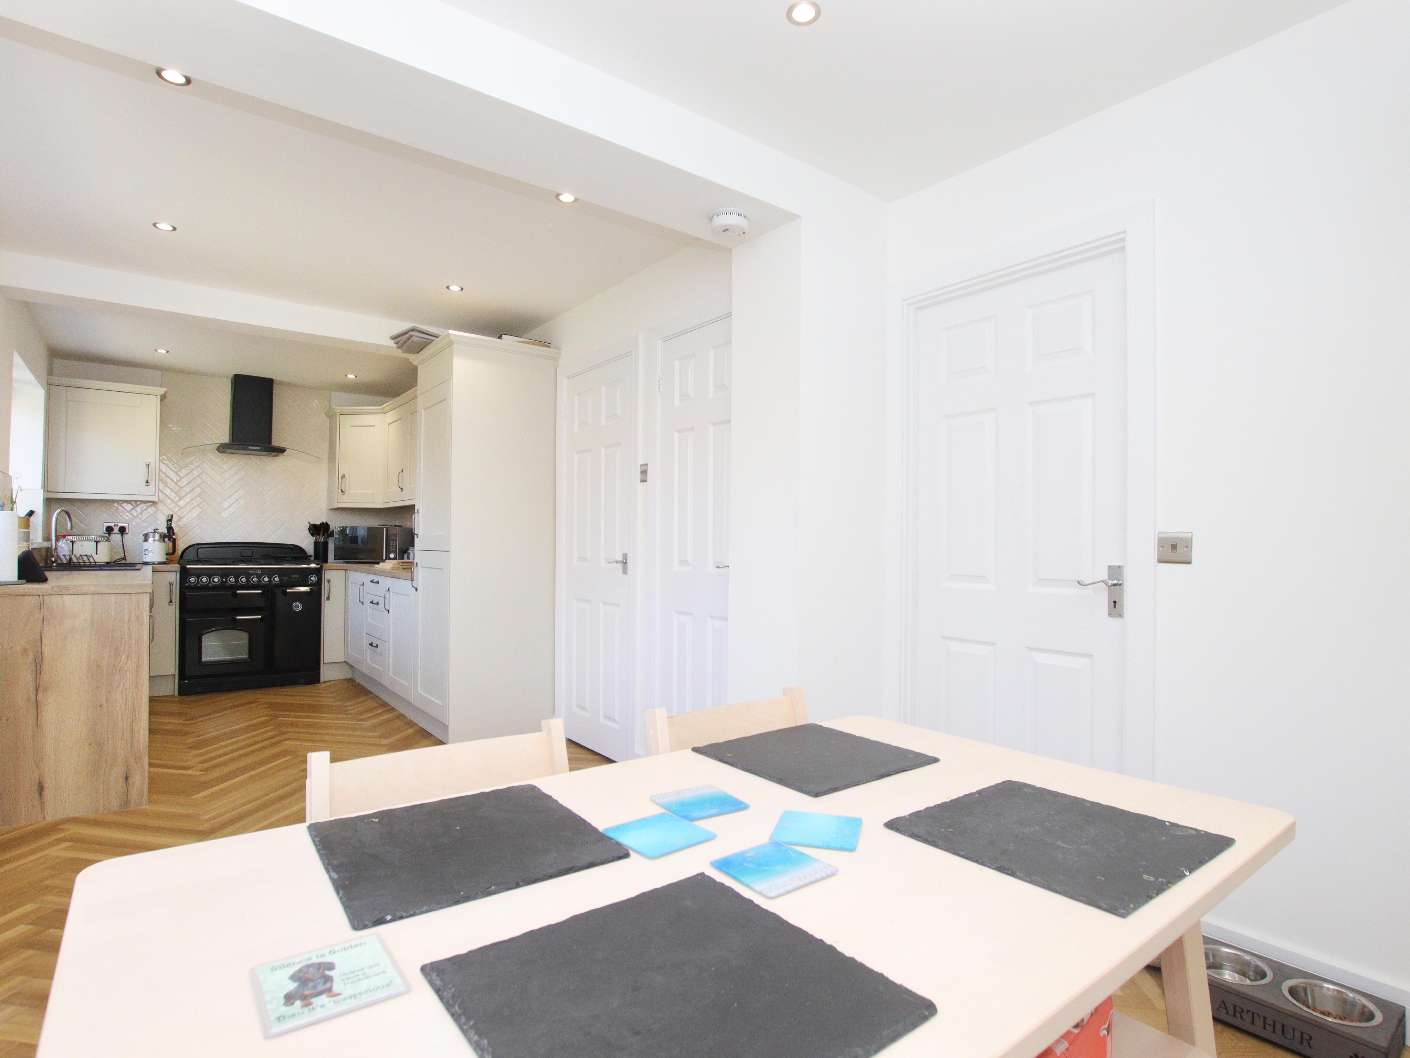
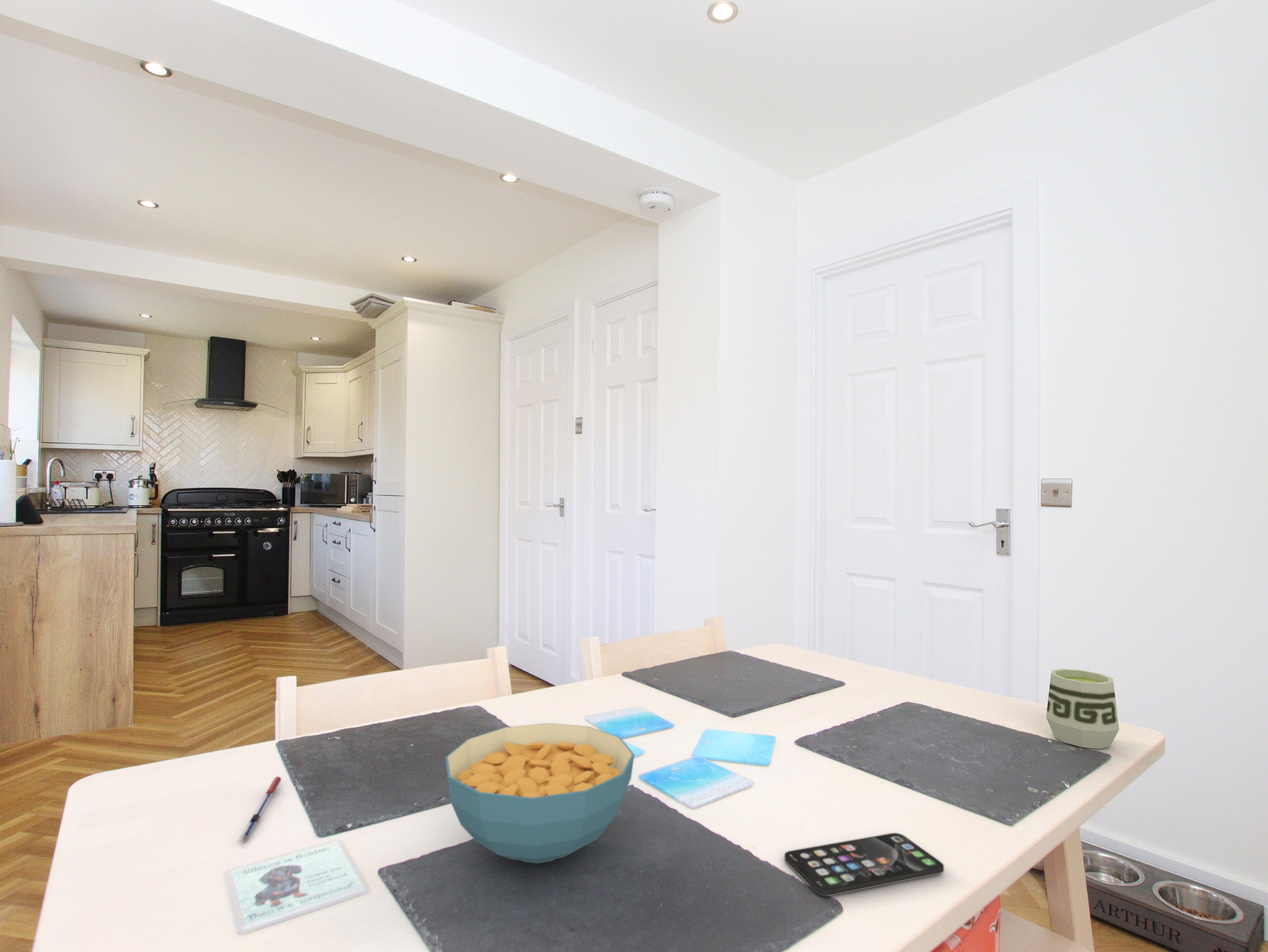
+ smartphone [784,832,944,897]
+ cup [1046,668,1119,749]
+ pen [237,776,282,842]
+ cereal bowl [445,723,635,864]
